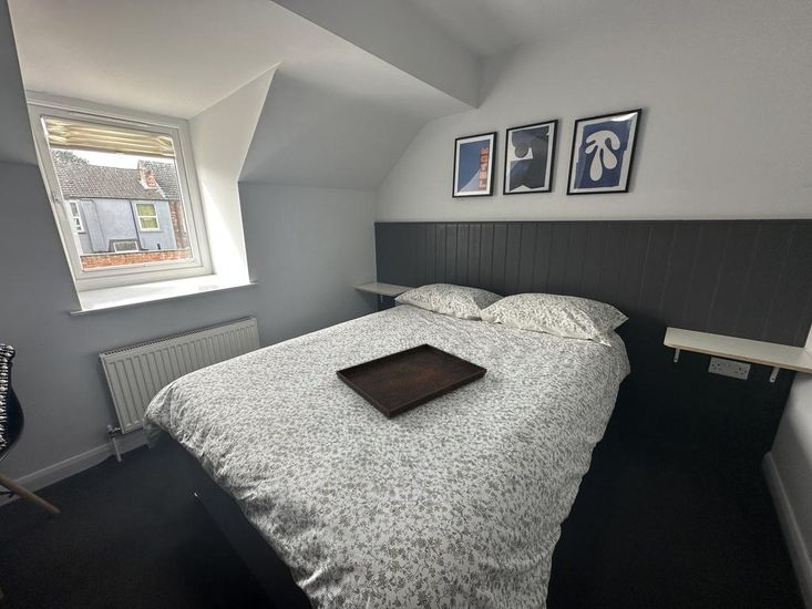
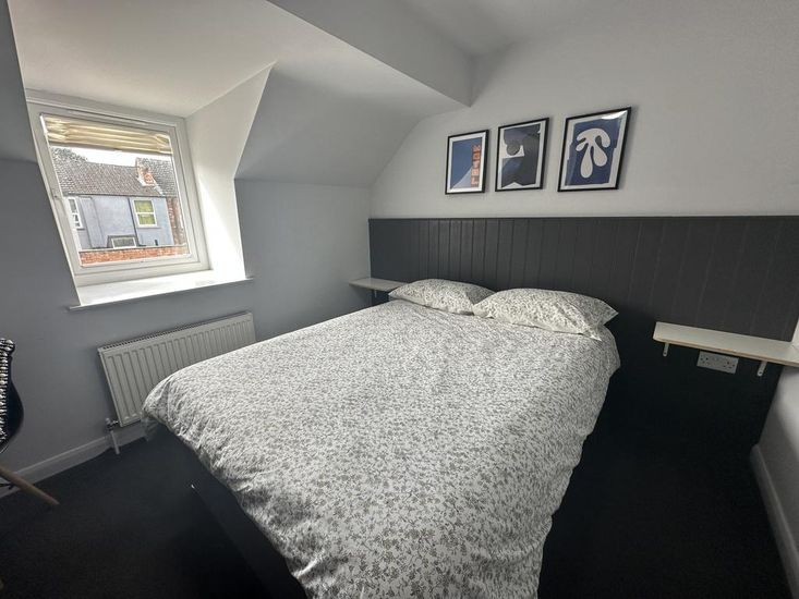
- serving tray [335,342,489,420]
